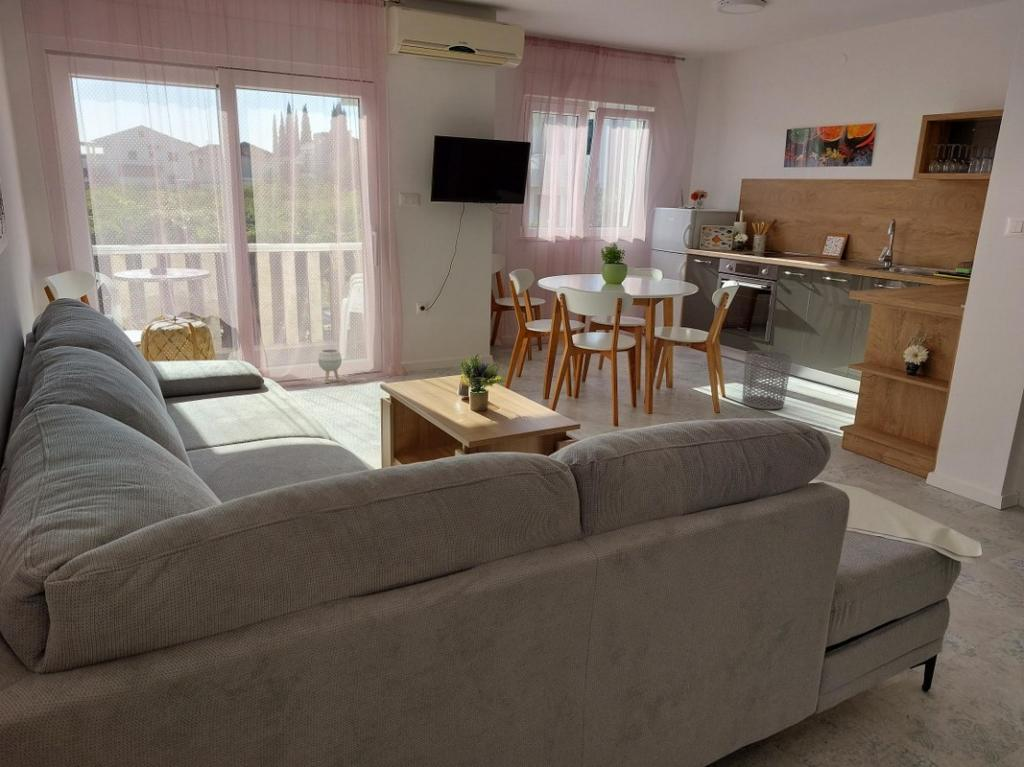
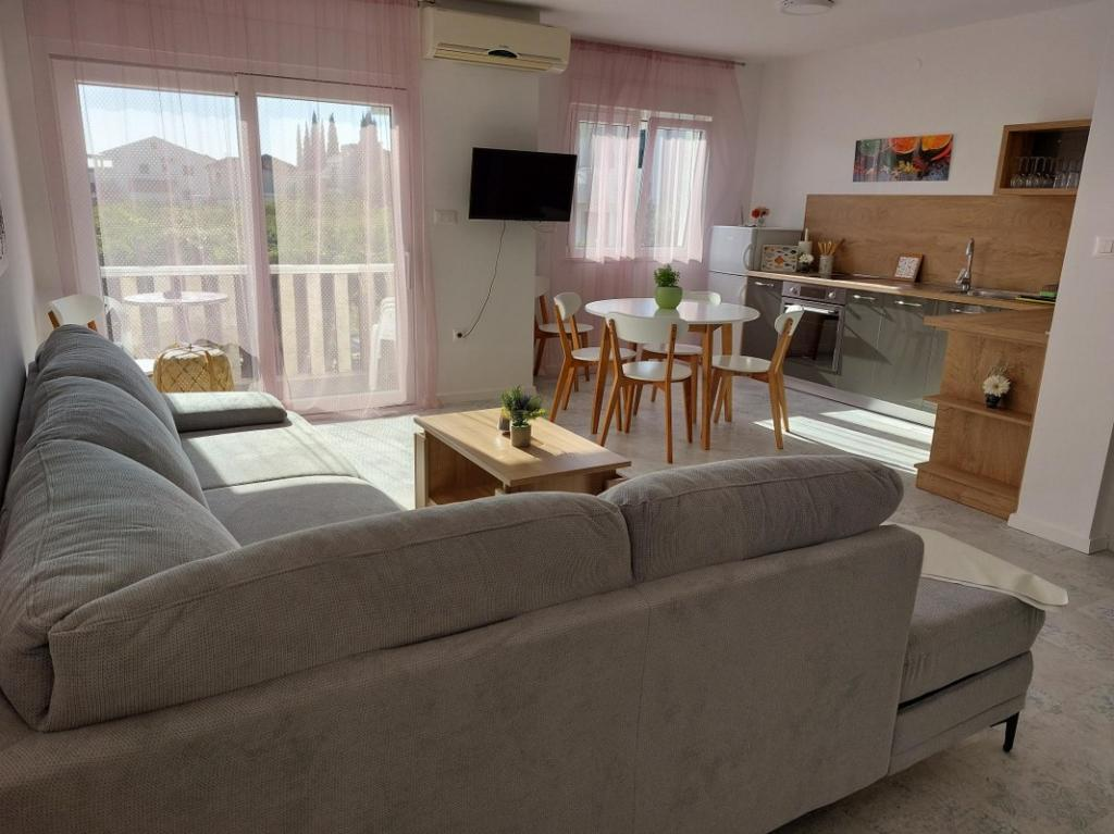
- planter [317,348,343,384]
- waste bin [741,349,793,410]
